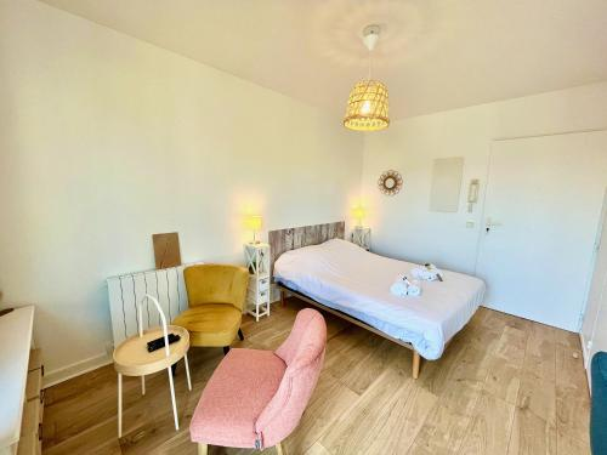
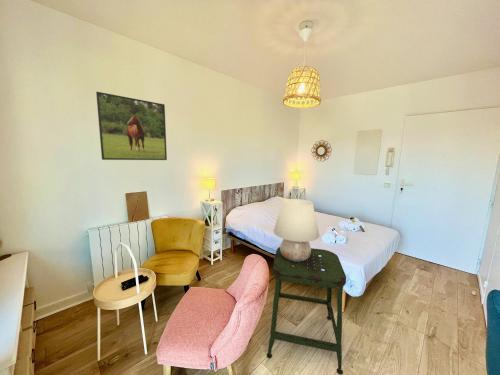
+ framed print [95,91,168,161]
+ table lamp [273,198,320,262]
+ stool [266,246,347,375]
